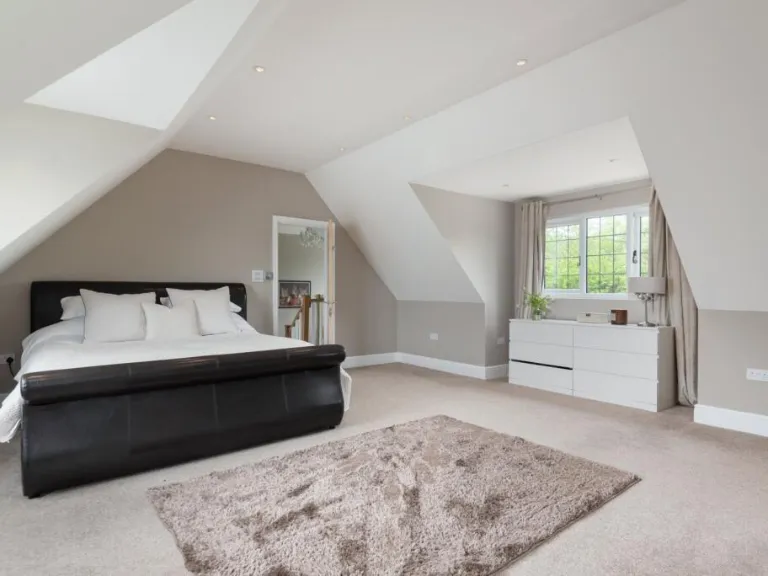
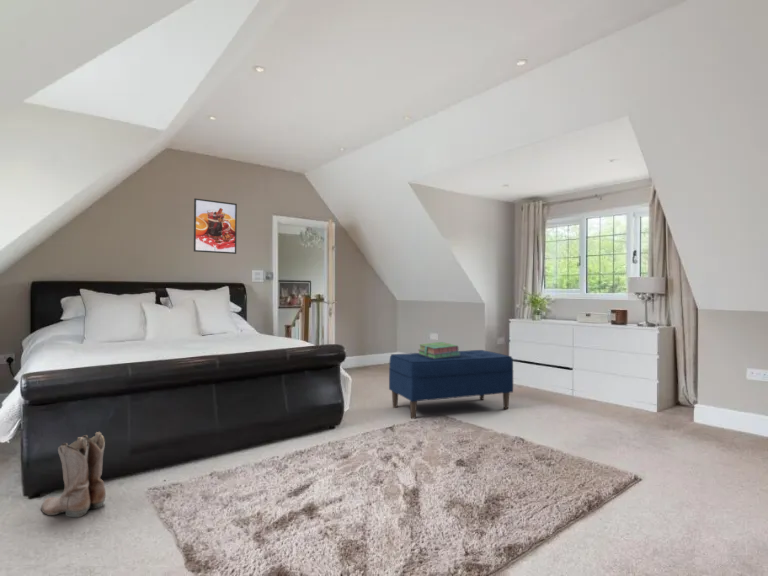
+ bench [388,349,514,420]
+ boots [40,431,107,518]
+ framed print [193,197,238,255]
+ stack of books [418,341,460,359]
